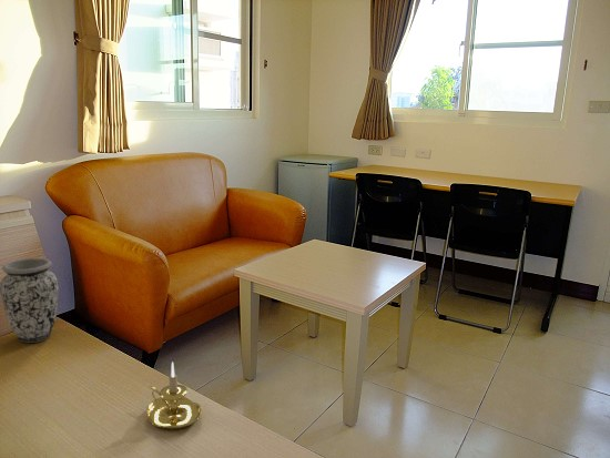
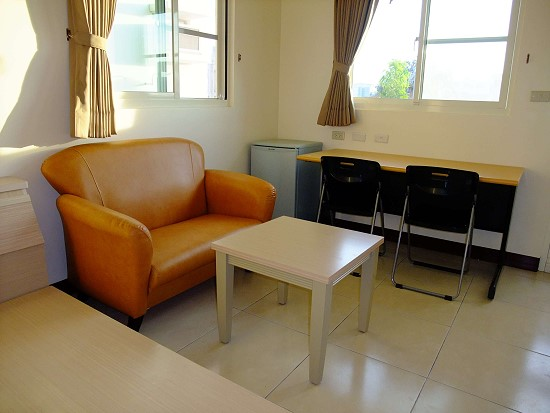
- candle holder [145,362,202,430]
- vase [0,257,59,344]
